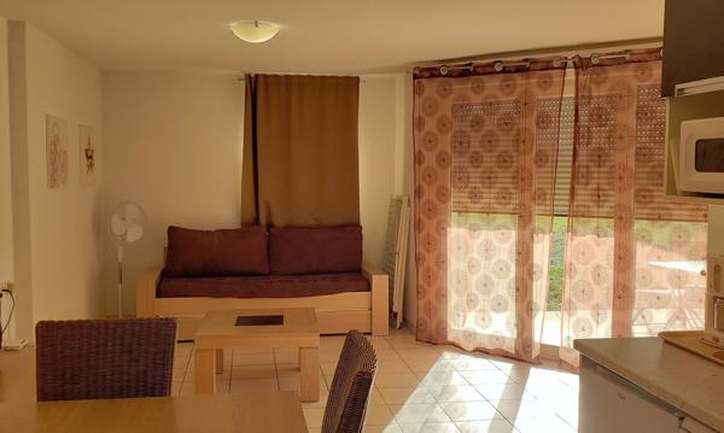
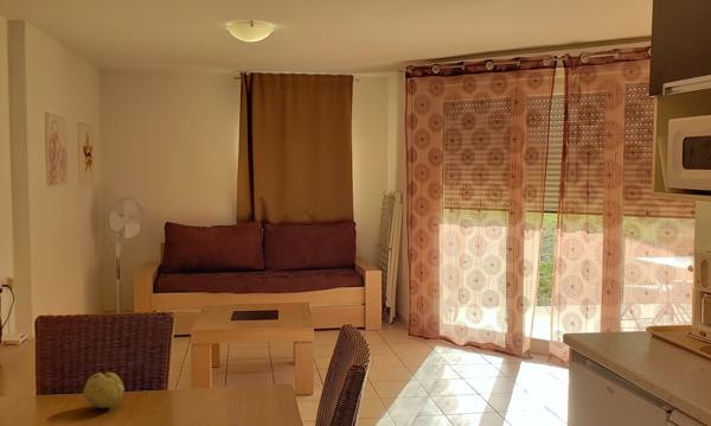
+ fruit [82,371,126,409]
